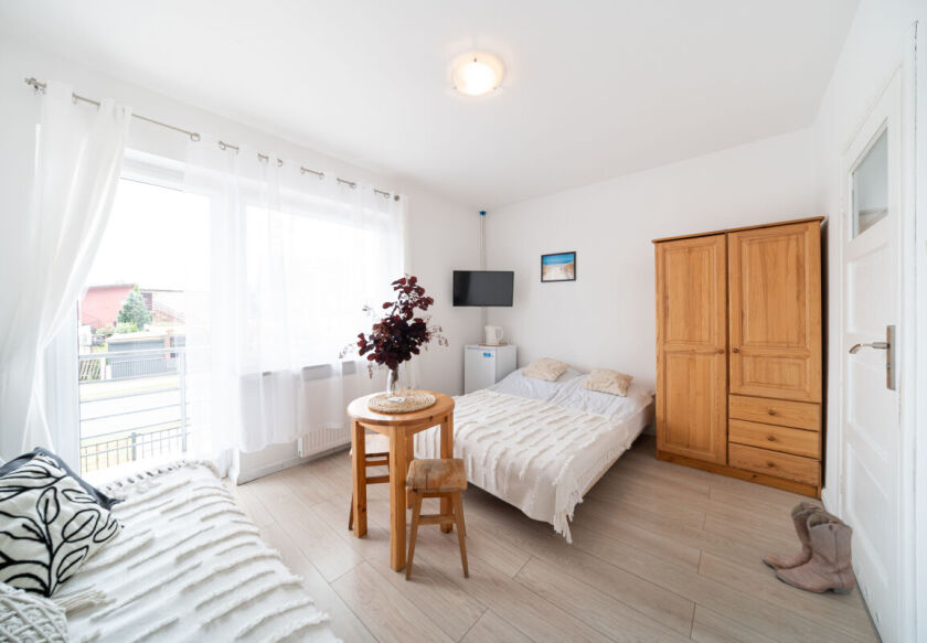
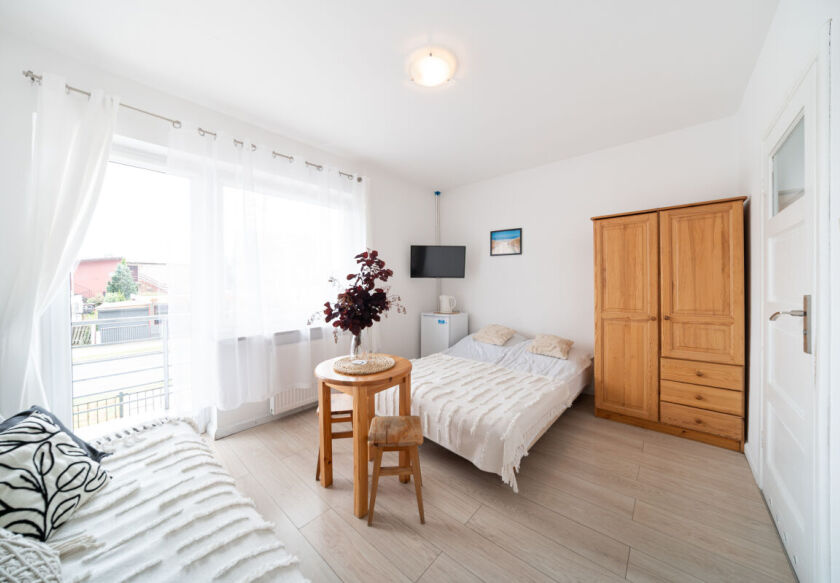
- boots [763,499,856,596]
